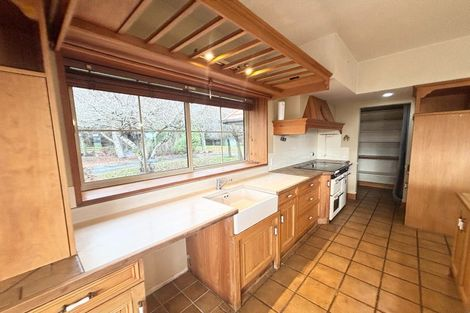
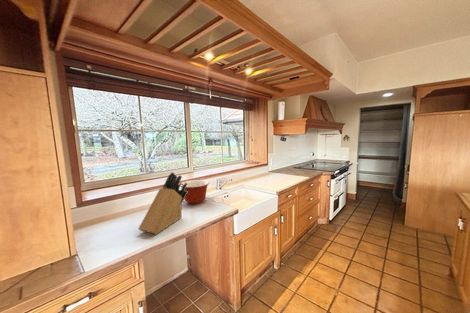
+ mixing bowl [180,179,210,205]
+ knife block [138,171,188,235]
